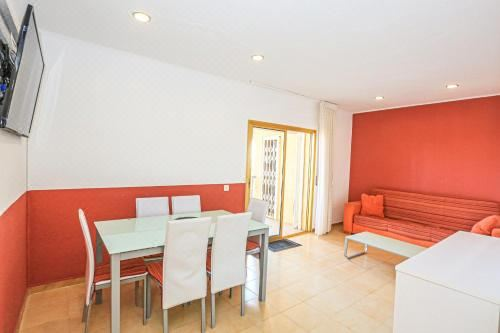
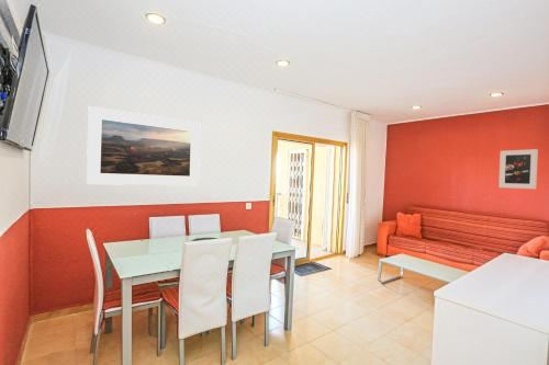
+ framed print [497,148,539,190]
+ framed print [86,105,201,186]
